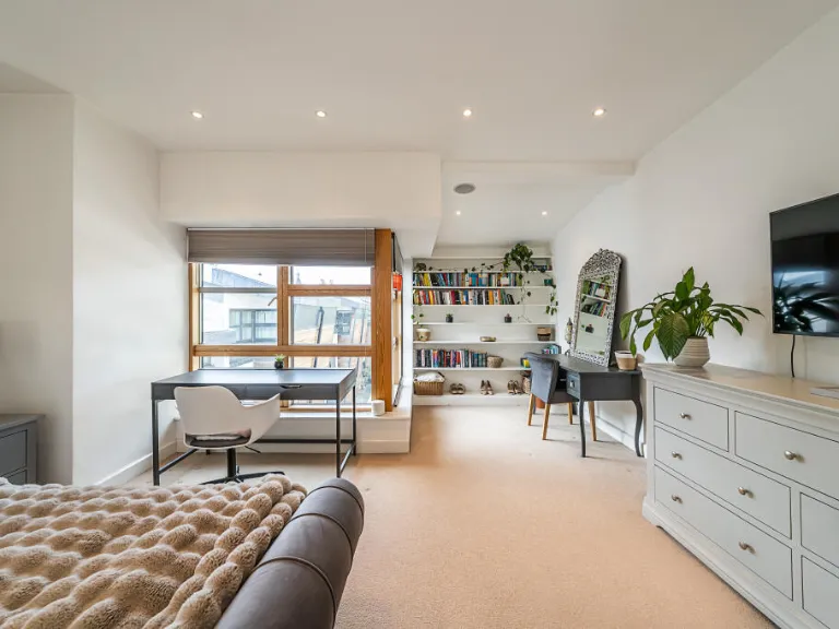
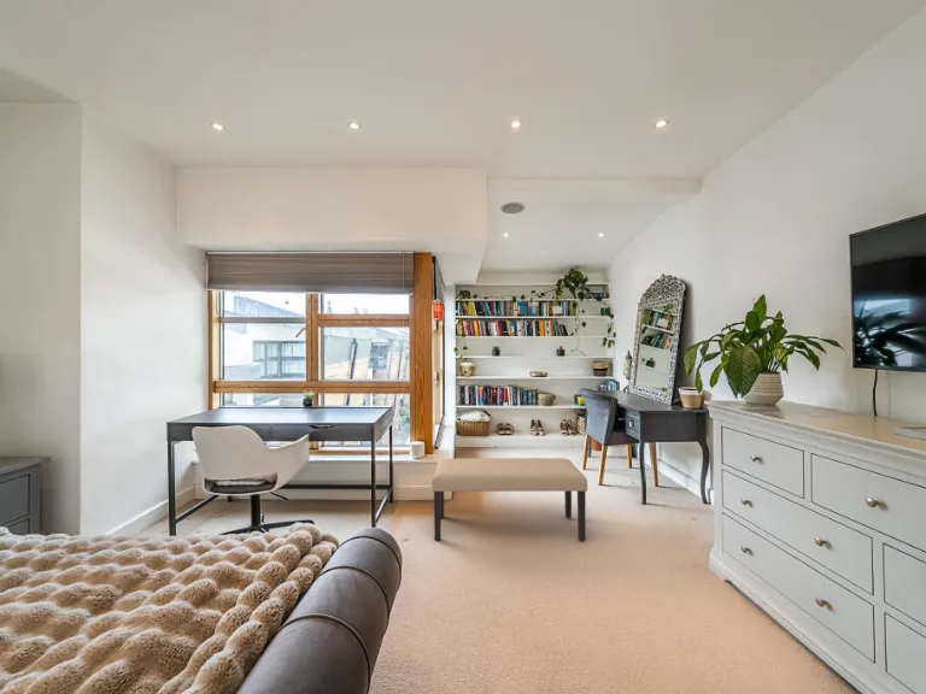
+ bench [430,457,588,542]
